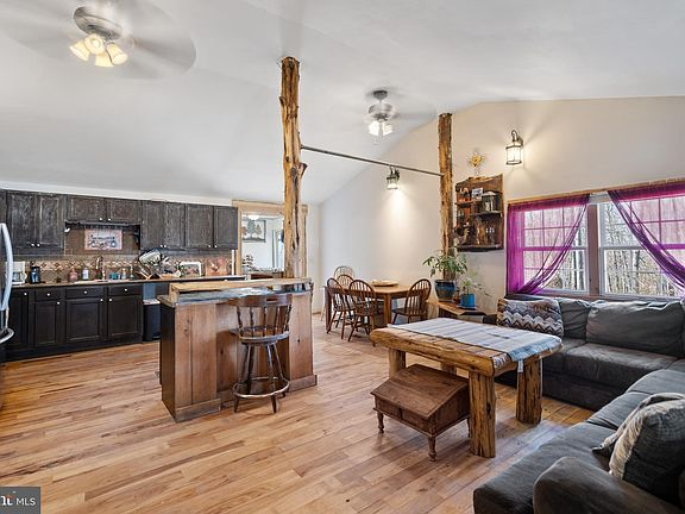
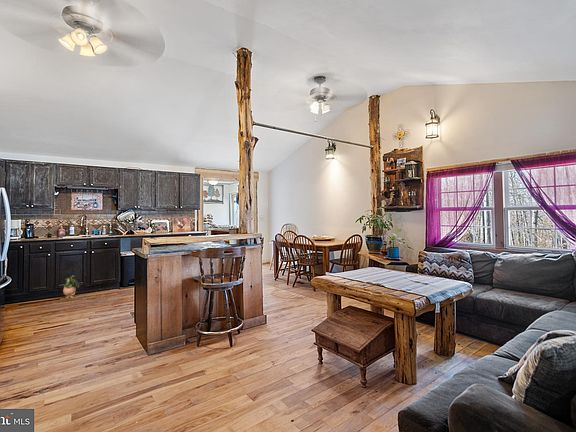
+ potted plant [62,274,80,300]
